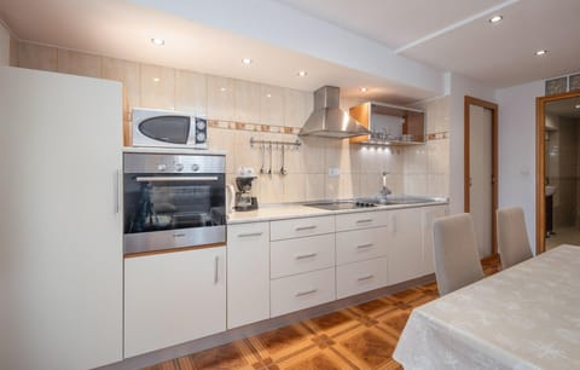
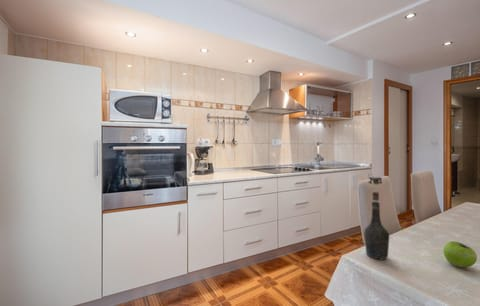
+ fruit [442,240,478,268]
+ bottle [363,176,390,260]
